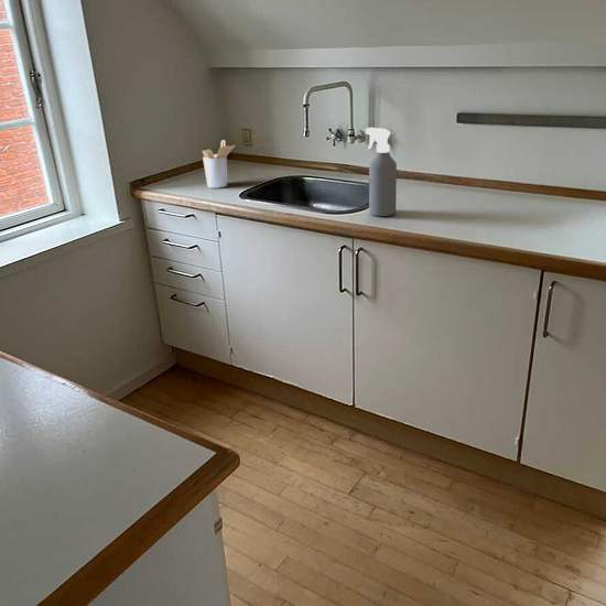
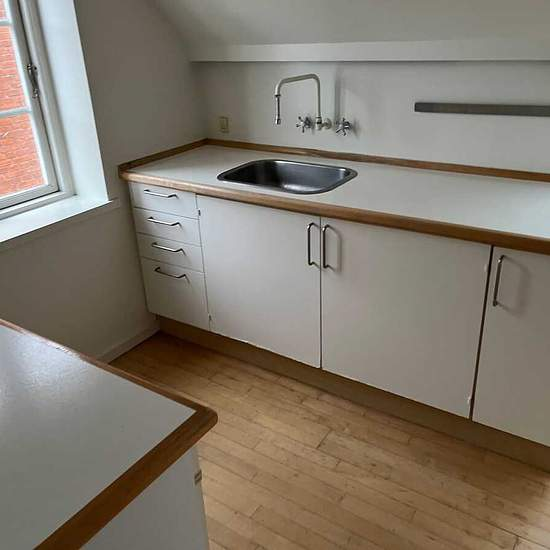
- spray bottle [365,127,398,217]
- utensil holder [202,139,237,190]
